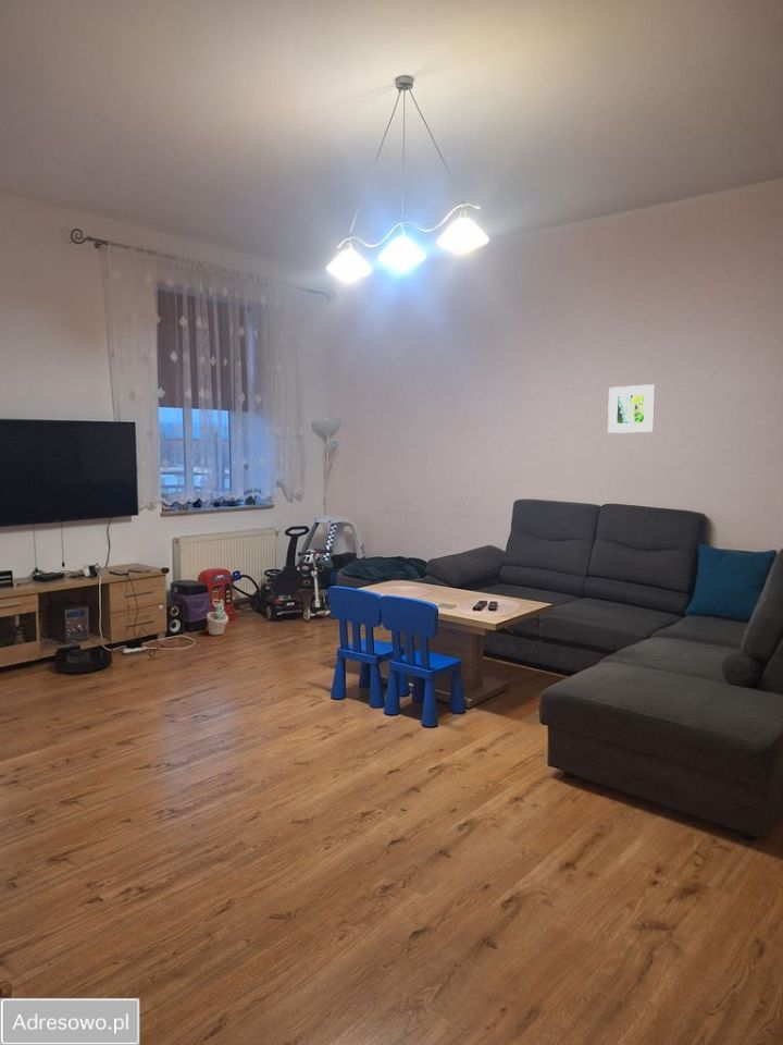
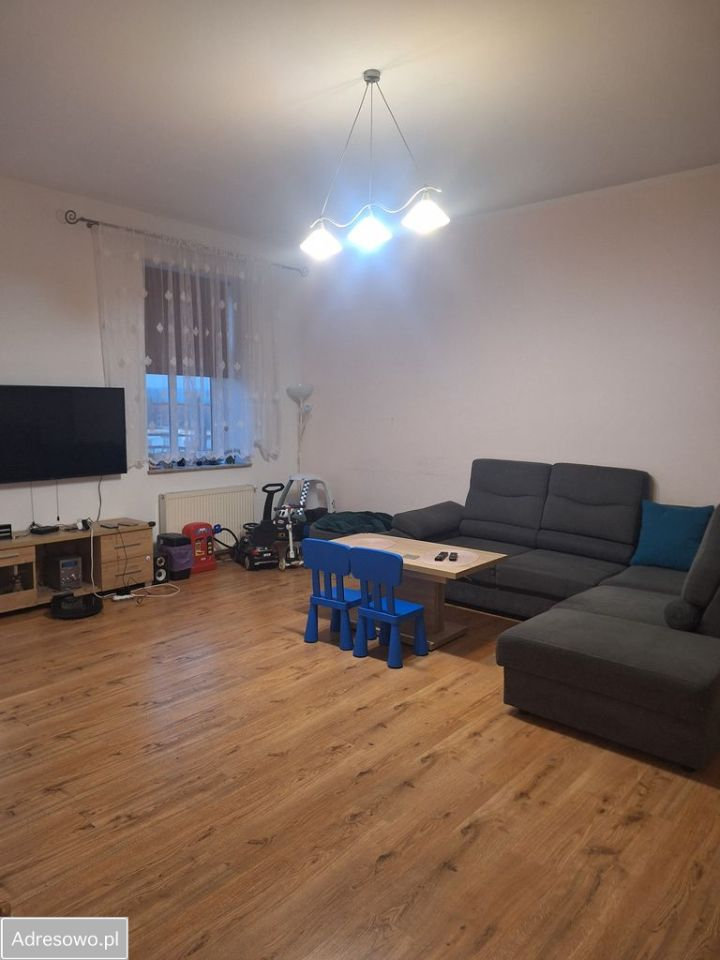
- decorative plant [206,598,229,636]
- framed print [607,383,656,434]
